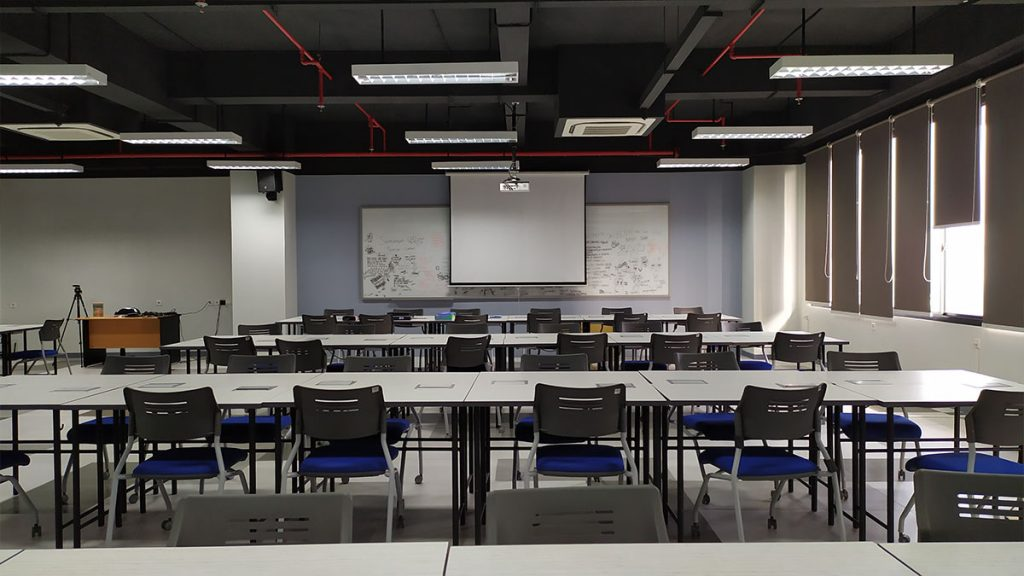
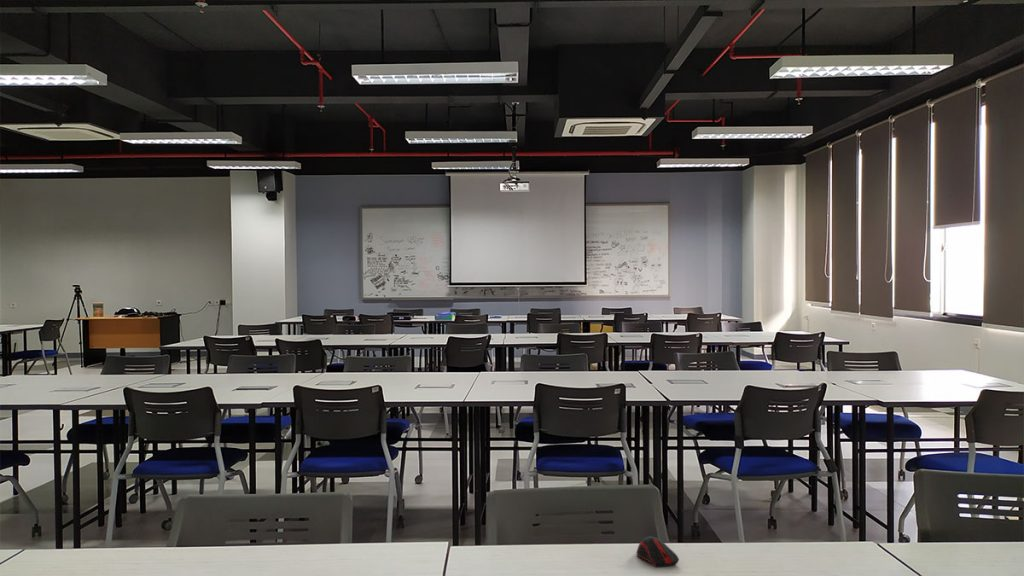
+ computer mouse [635,535,680,568]
